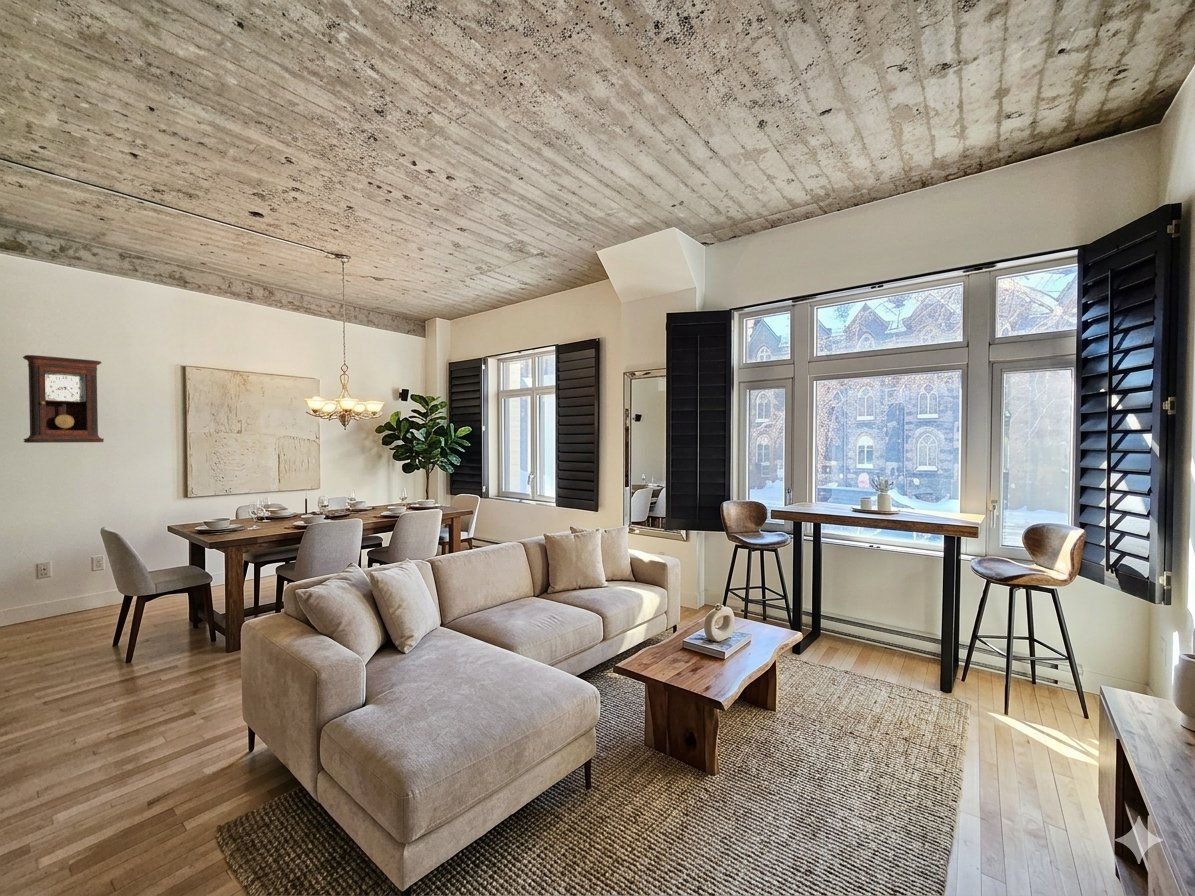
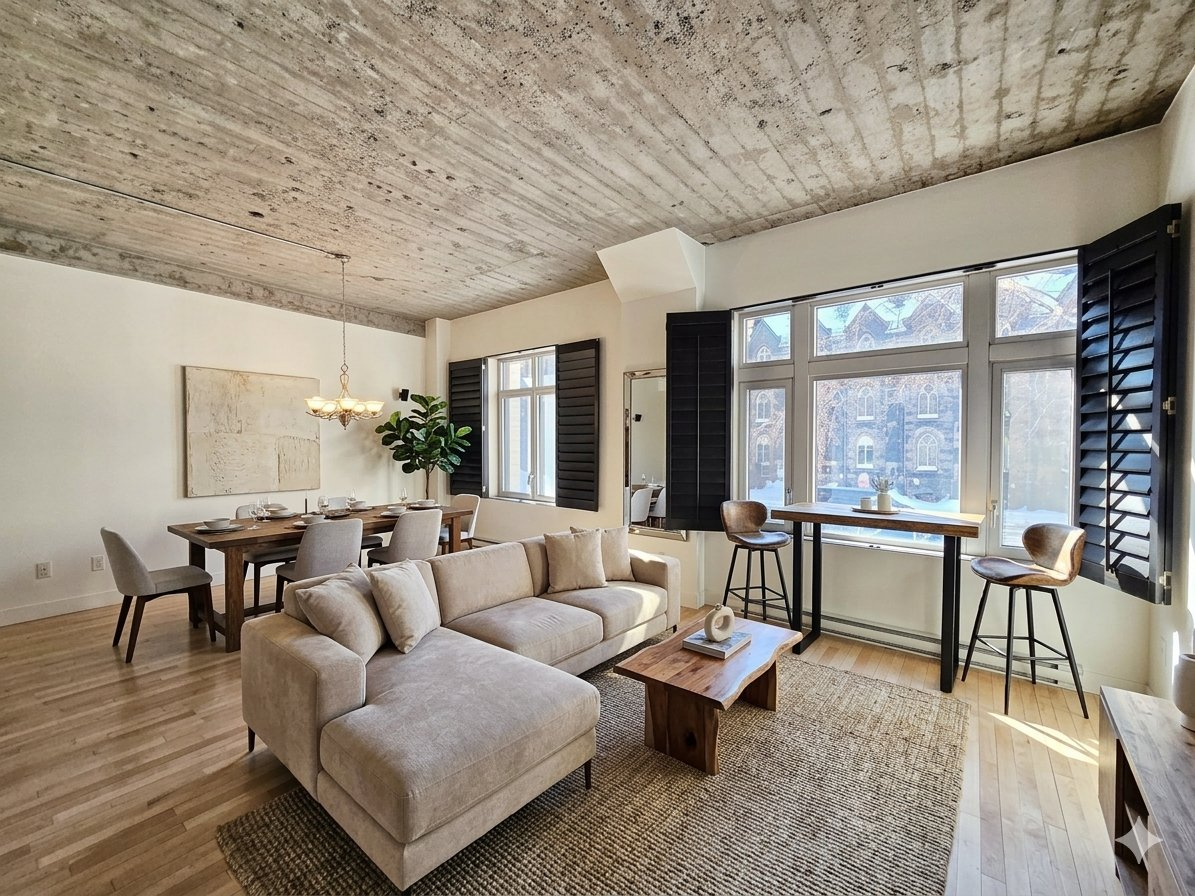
- pendulum clock [22,354,105,444]
